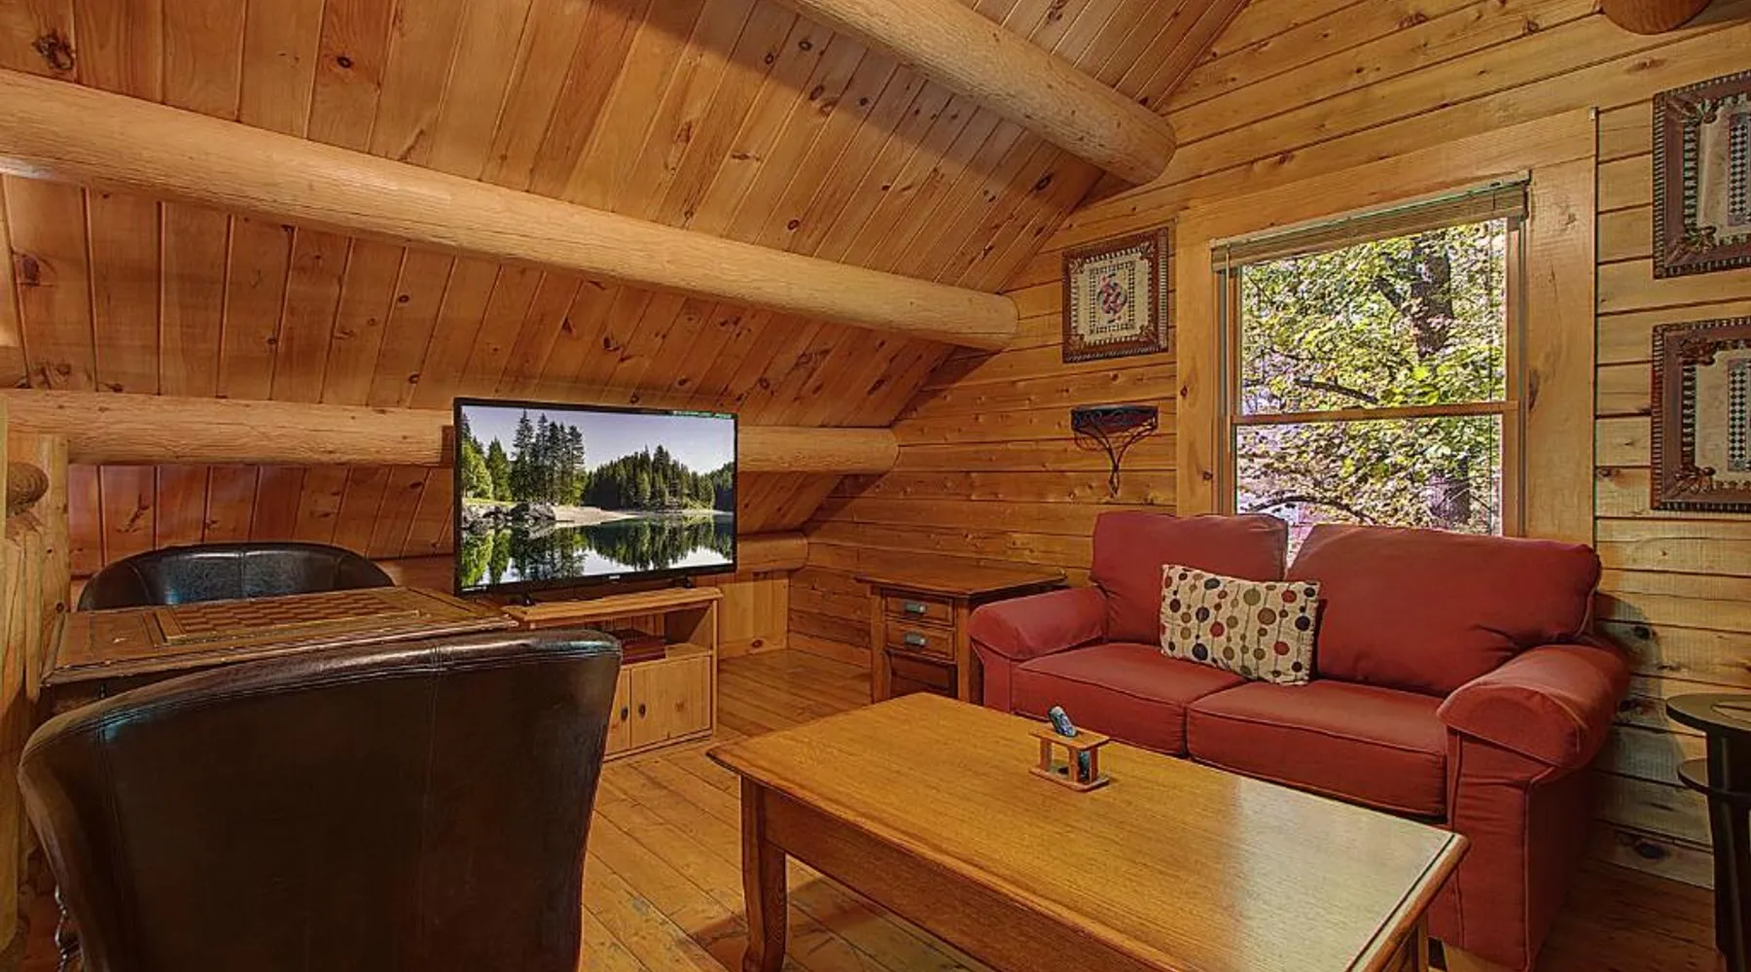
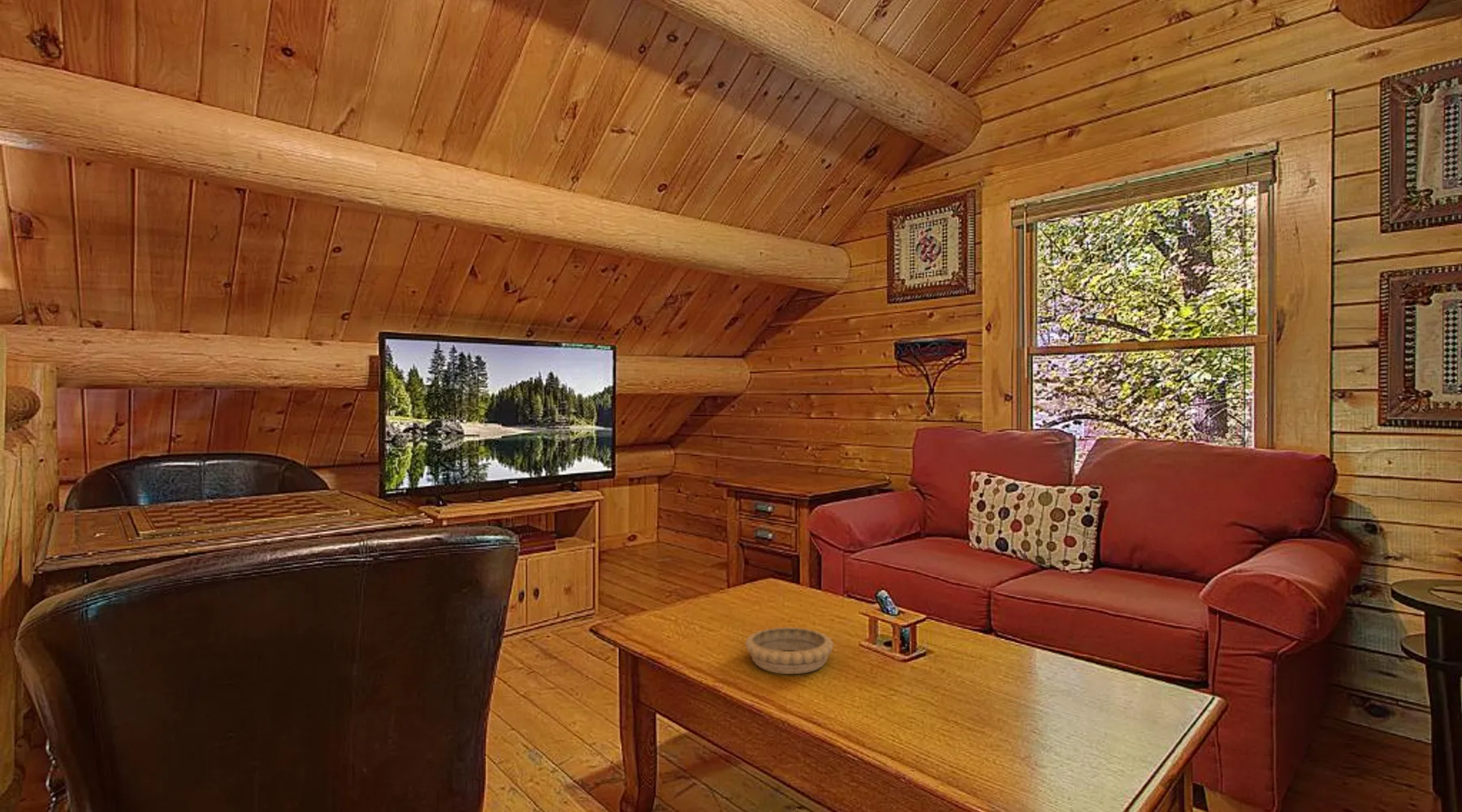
+ decorative bowl [745,626,834,675]
